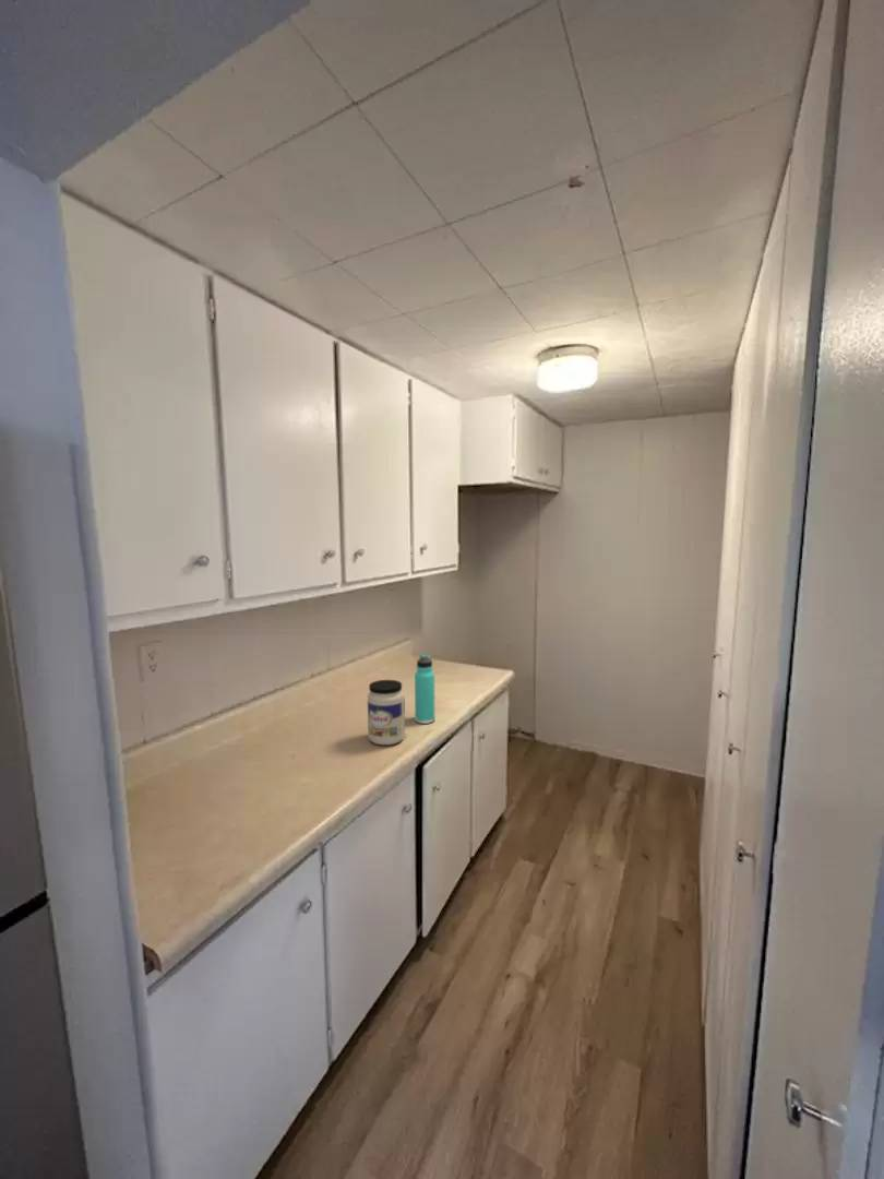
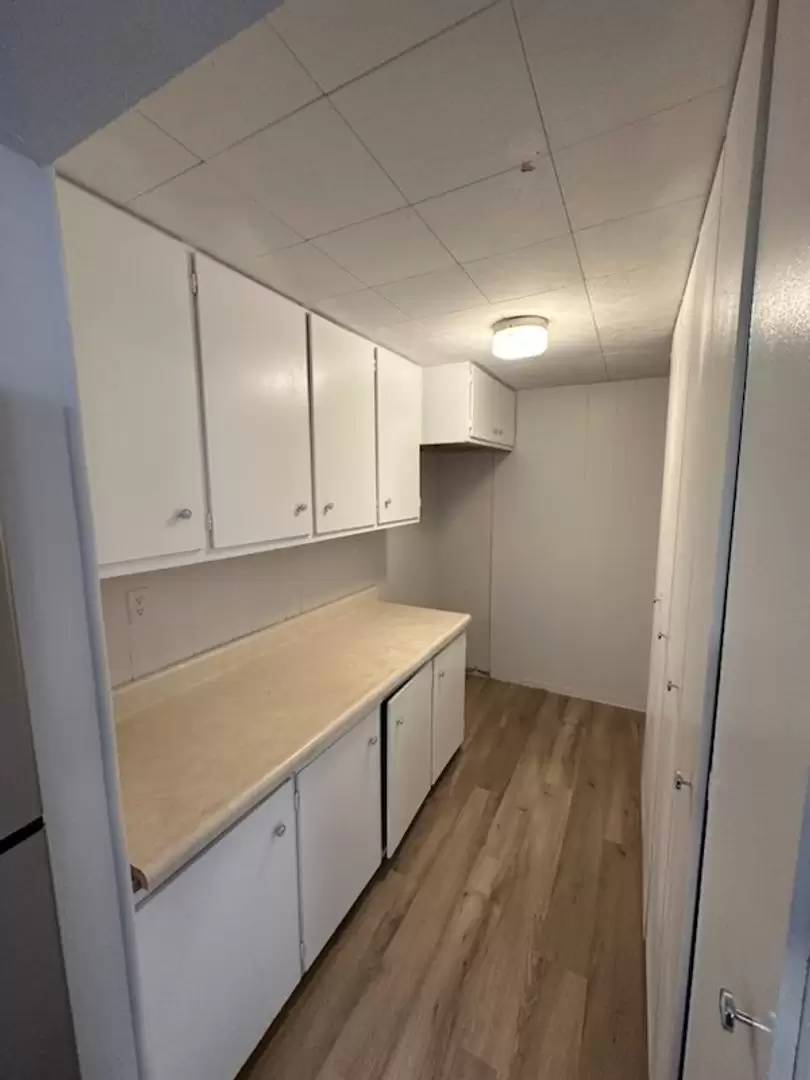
- jar [367,679,406,746]
- thermos bottle [414,652,435,725]
